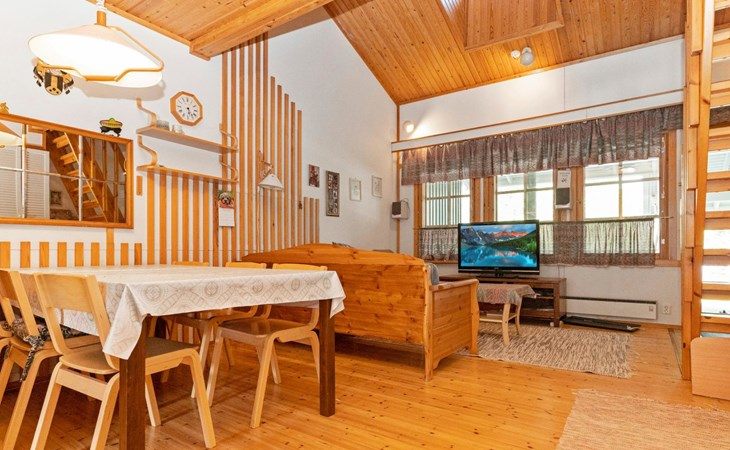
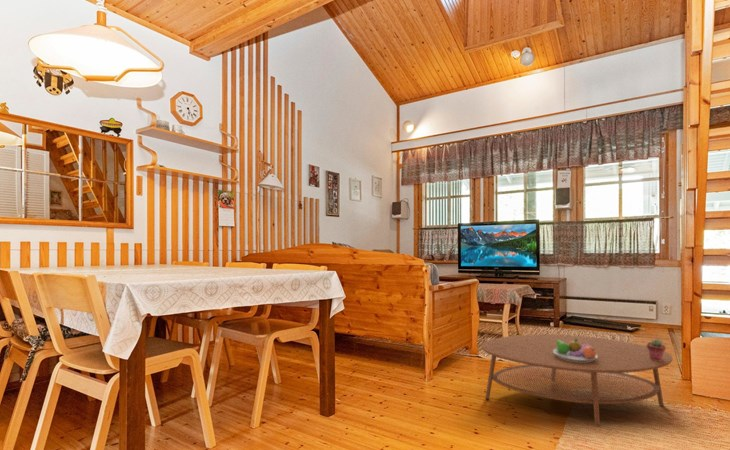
+ coffee table [480,333,674,428]
+ fruit bowl [553,339,597,363]
+ potted succulent [646,338,667,361]
